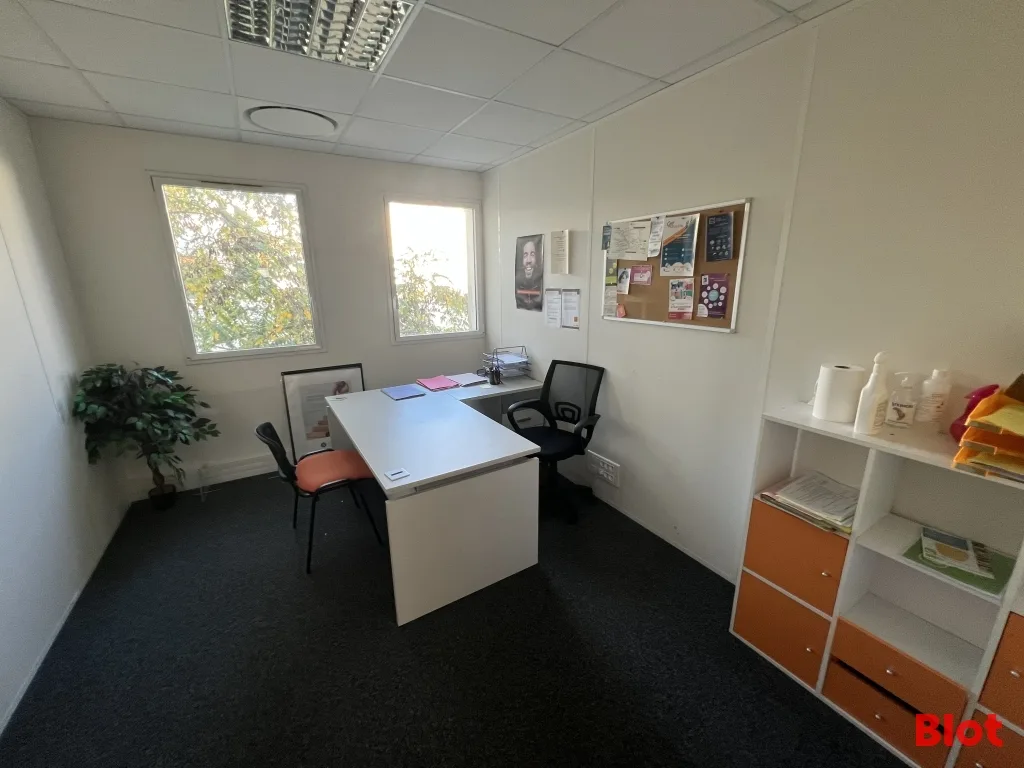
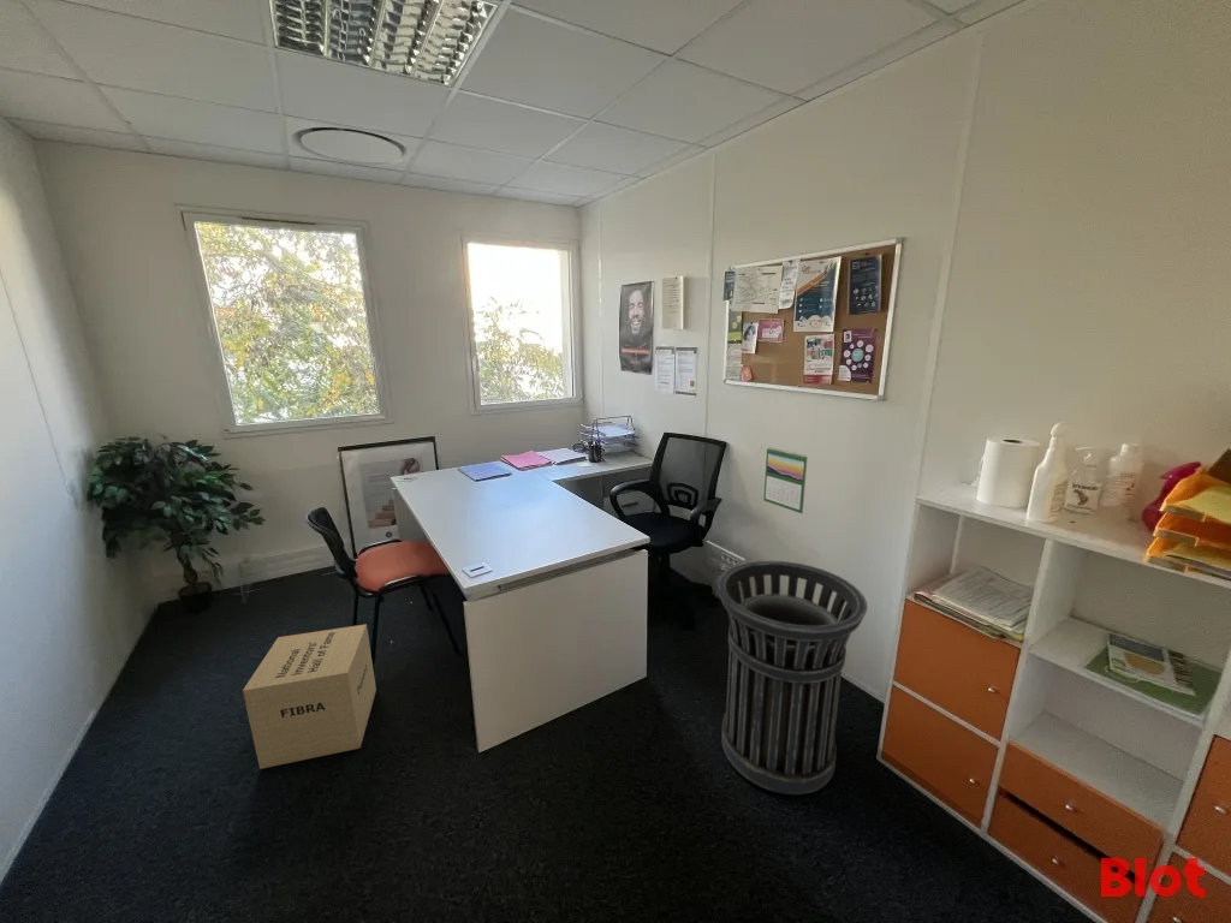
+ trash can [716,559,869,796]
+ calendar [762,446,809,514]
+ cardboard box [242,624,377,770]
